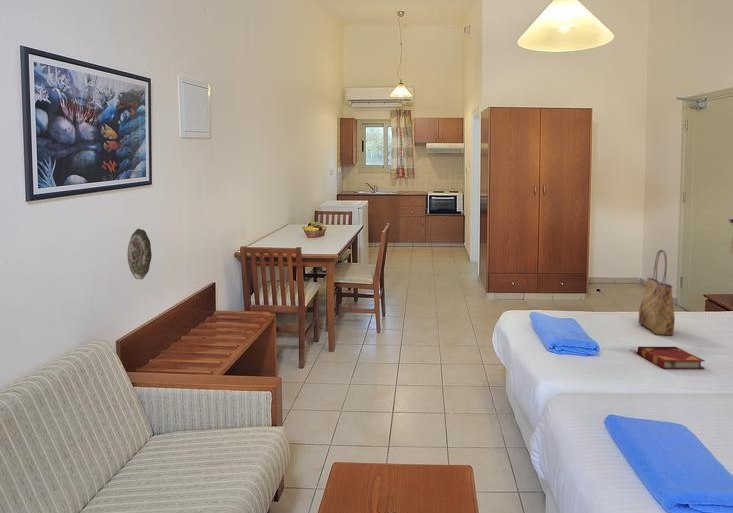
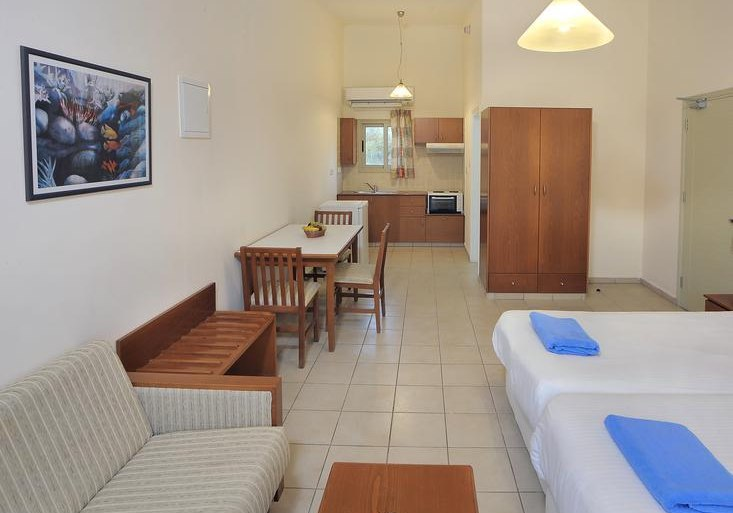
- decorative plate [127,228,153,280]
- tote bag [637,248,676,336]
- hardback book [637,346,706,370]
